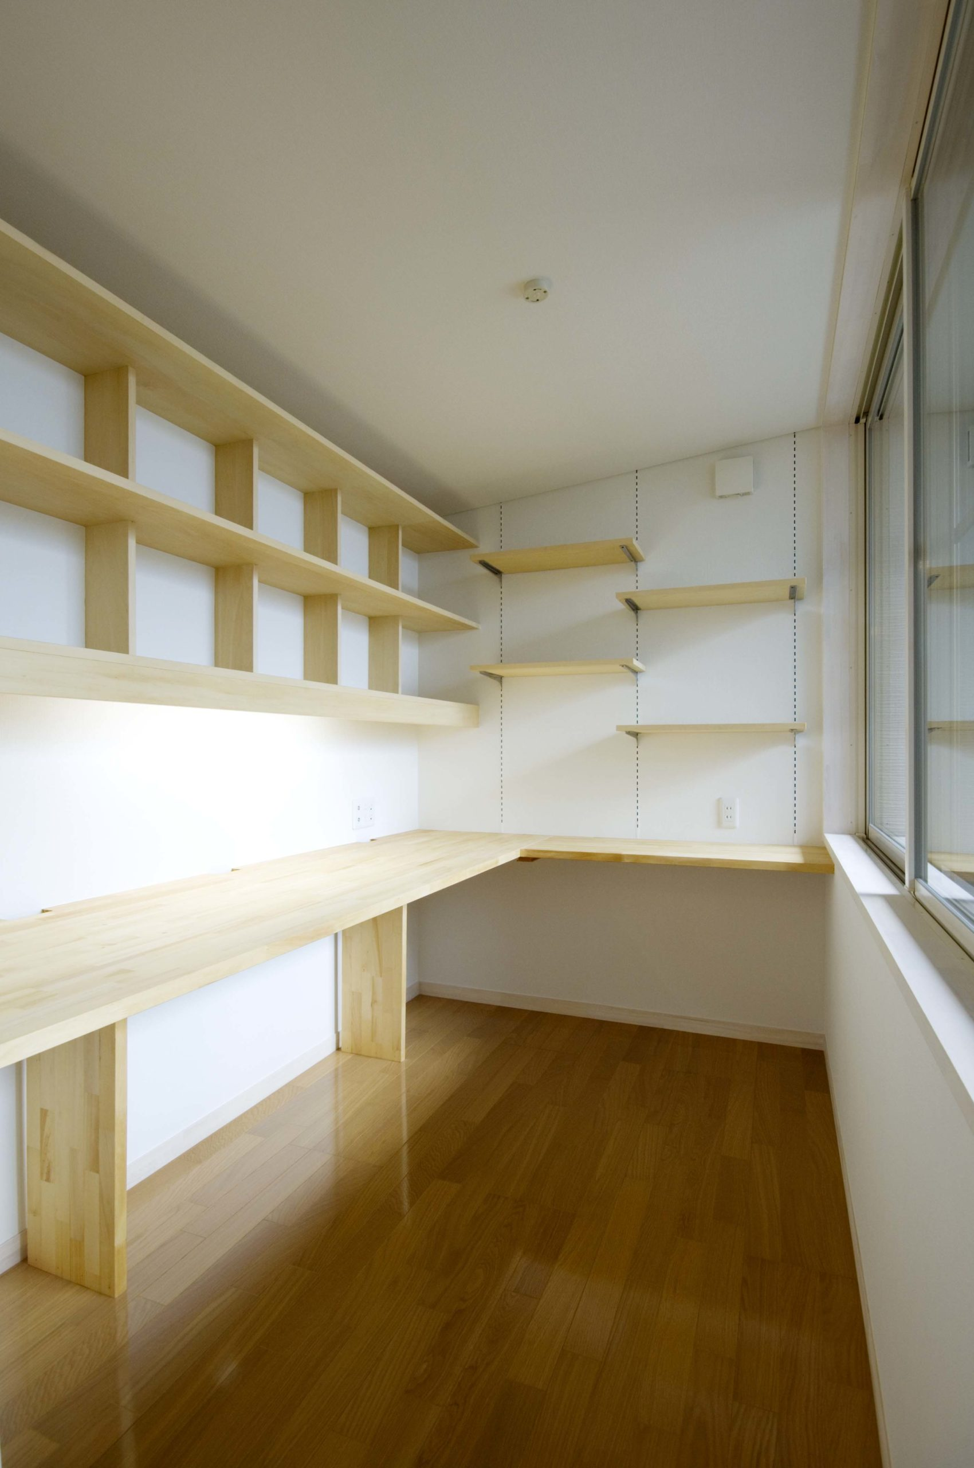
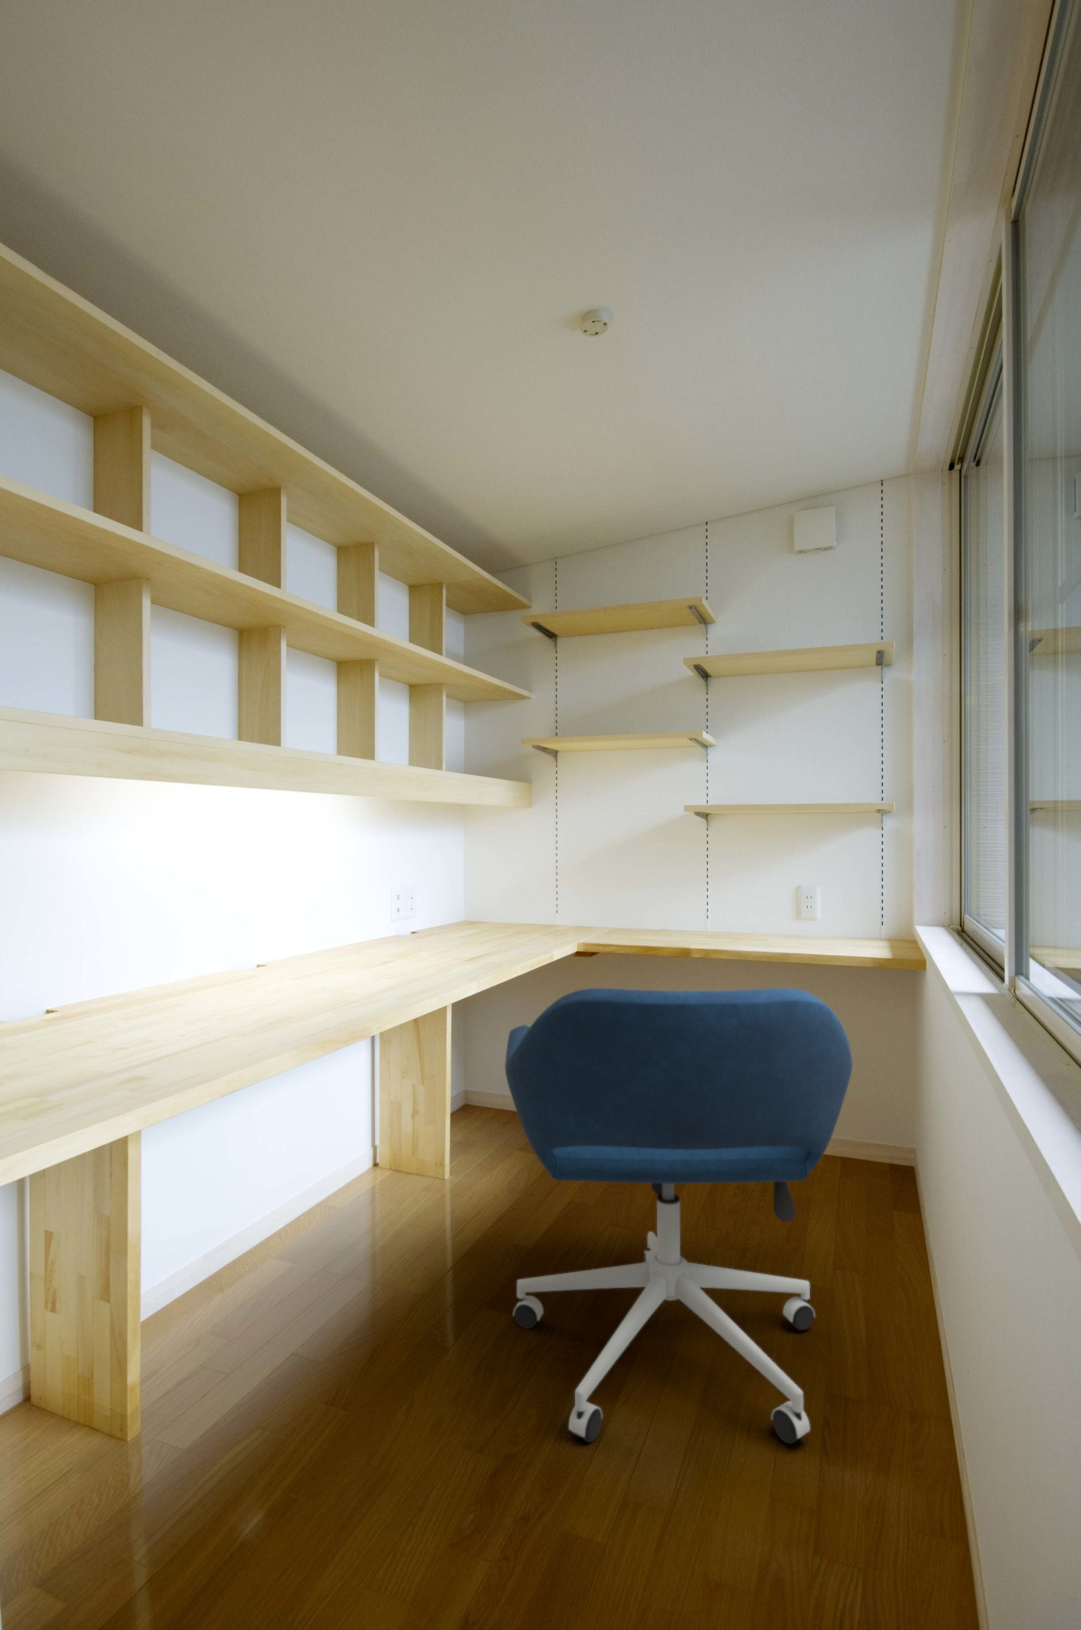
+ office chair [504,988,853,1444]
